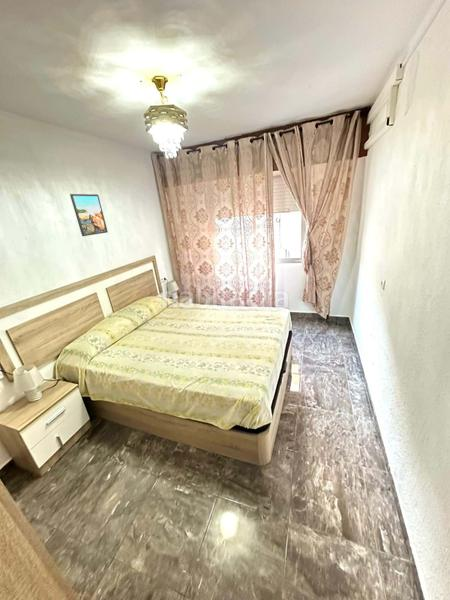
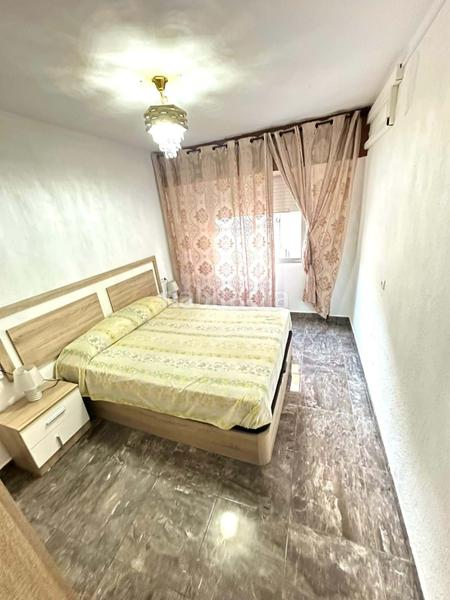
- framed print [69,193,109,237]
